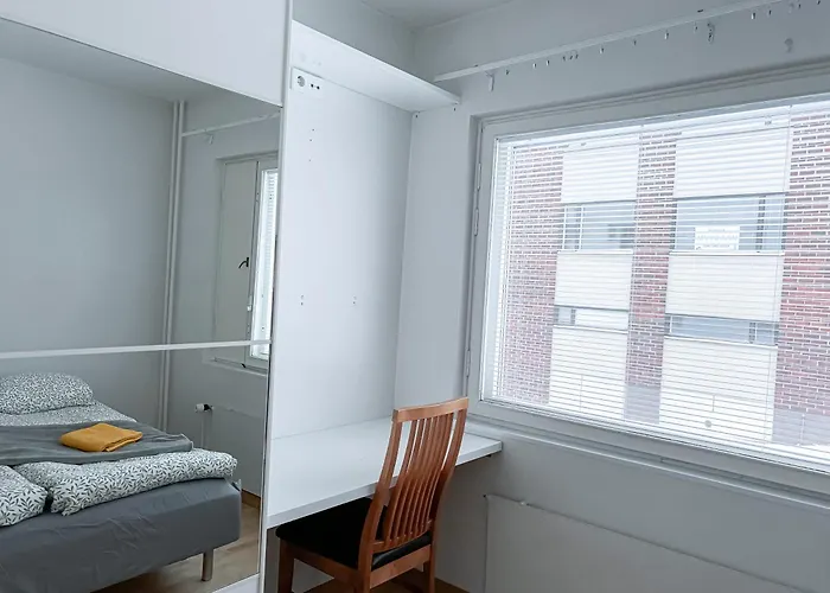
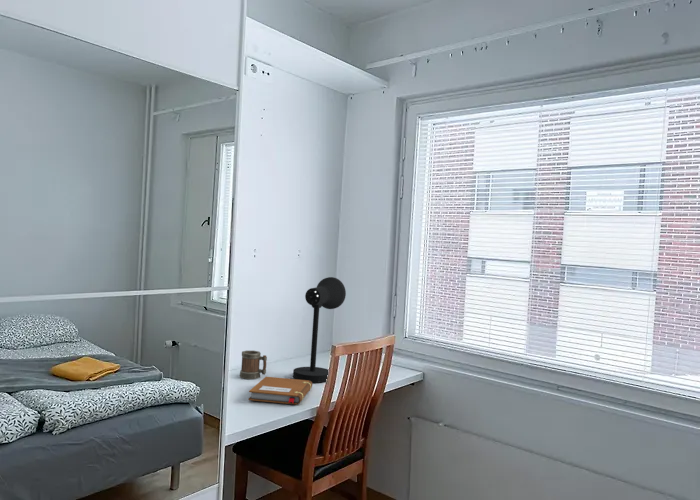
+ mug [239,350,268,380]
+ notebook [248,376,313,406]
+ desk lamp [292,276,347,384]
